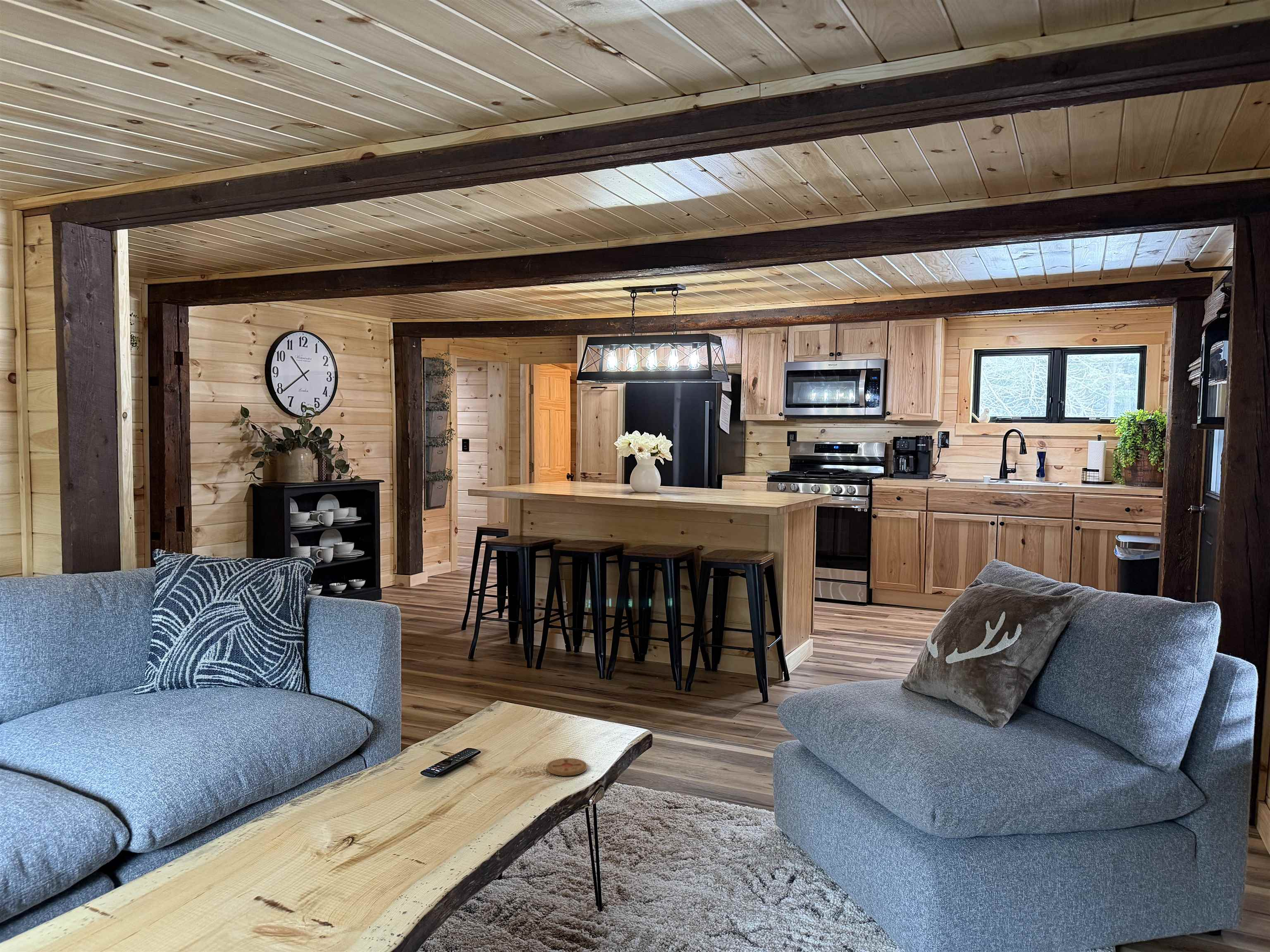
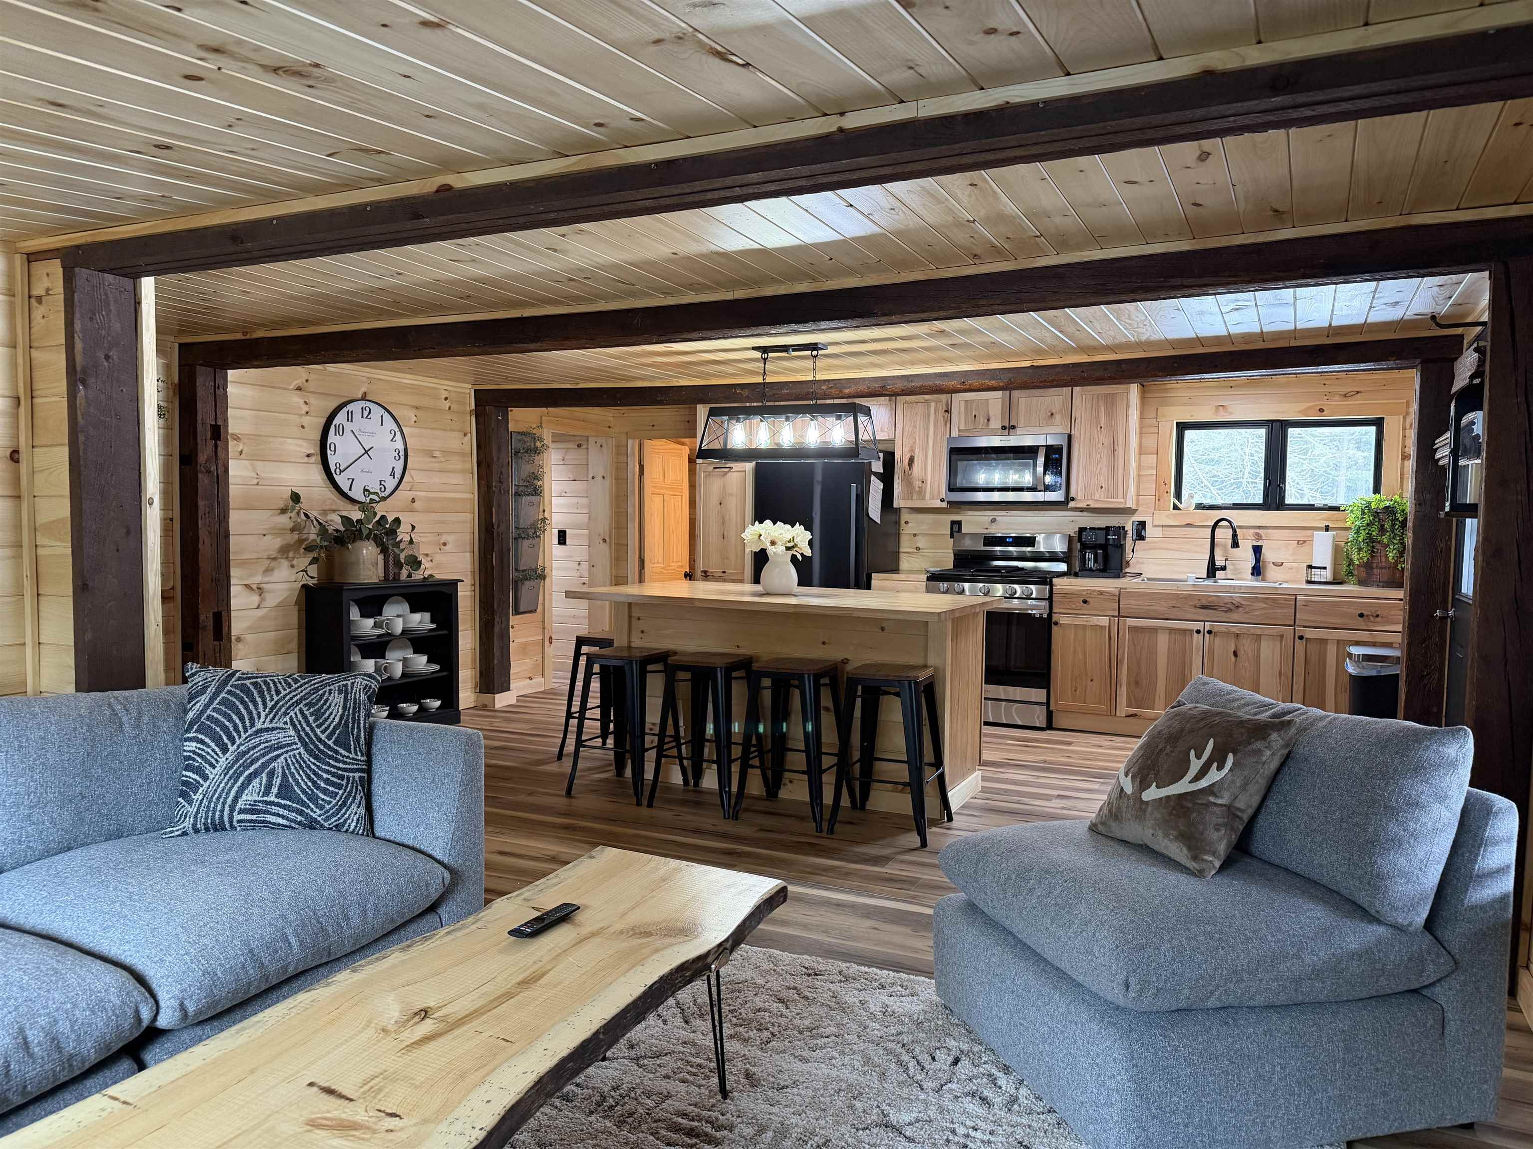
- coaster [546,757,588,776]
